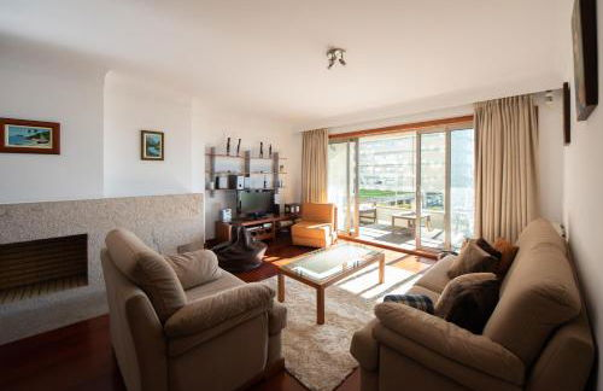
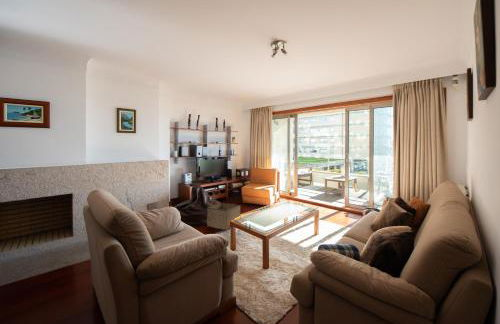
+ storage bin [206,202,241,231]
